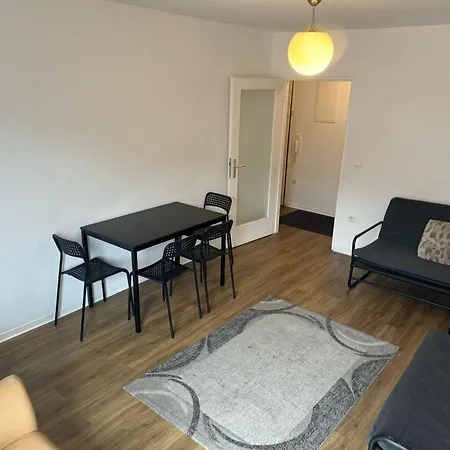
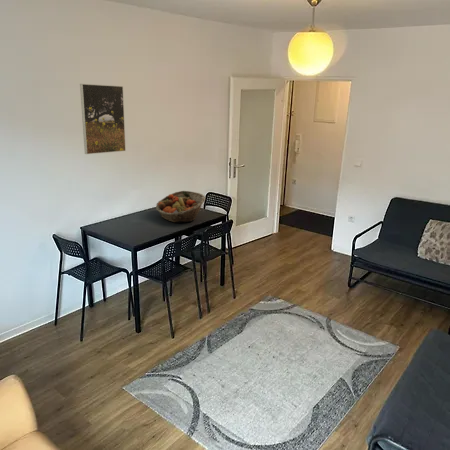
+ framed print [79,83,127,155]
+ fruit basket [155,190,206,223]
